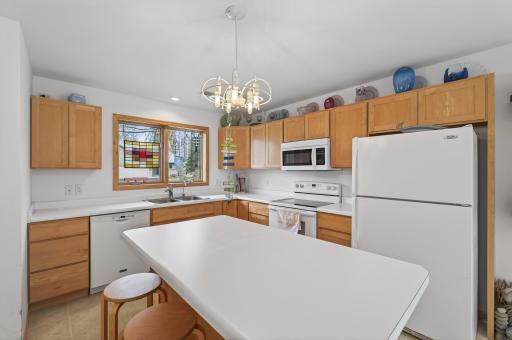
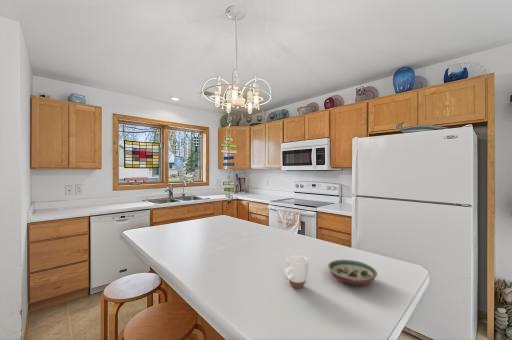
+ mug [283,254,309,289]
+ decorative bowl [327,259,378,286]
